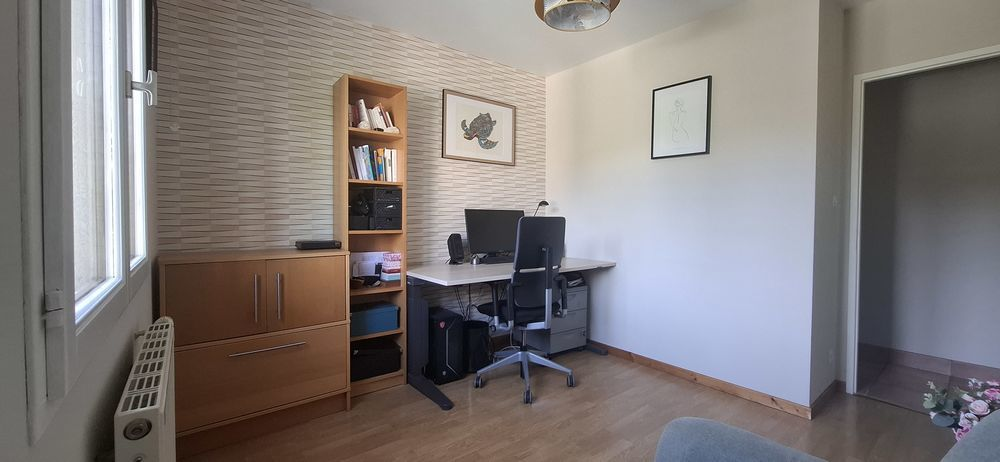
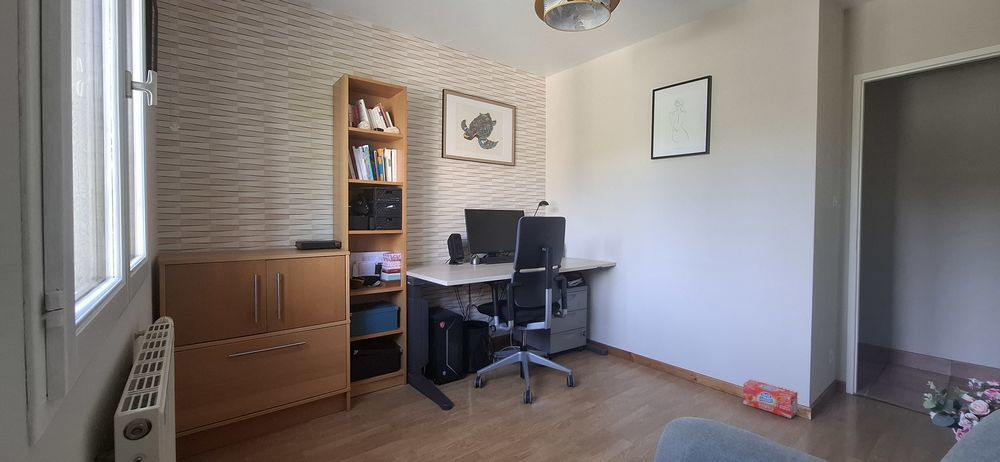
+ box [742,379,798,419]
